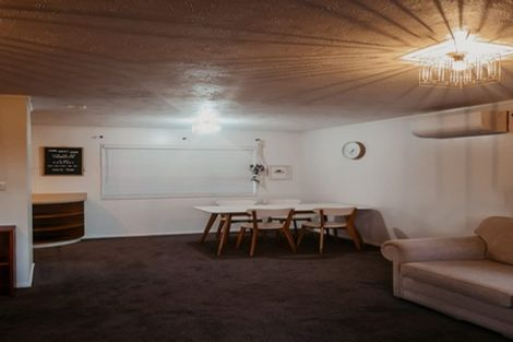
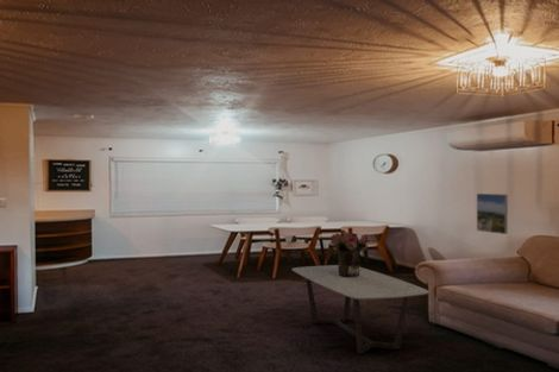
+ bouquet [329,228,371,277]
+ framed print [476,193,509,235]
+ coffee table [290,264,431,355]
